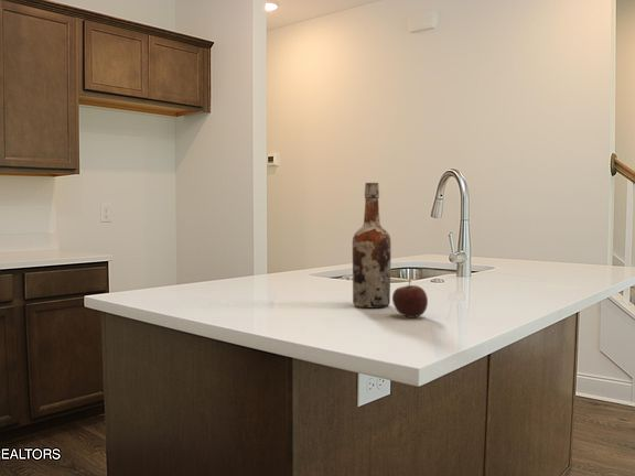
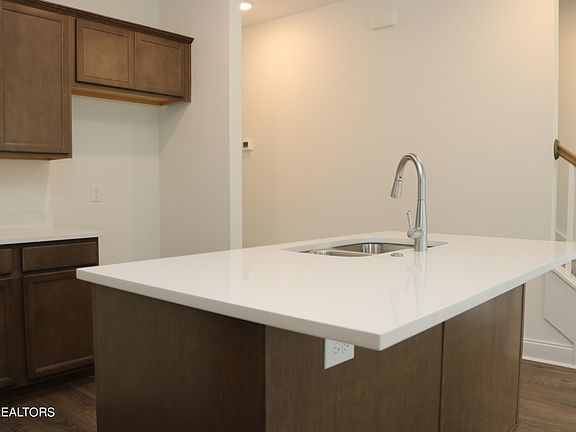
- wine bottle [352,182,392,309]
- apple [391,279,429,318]
